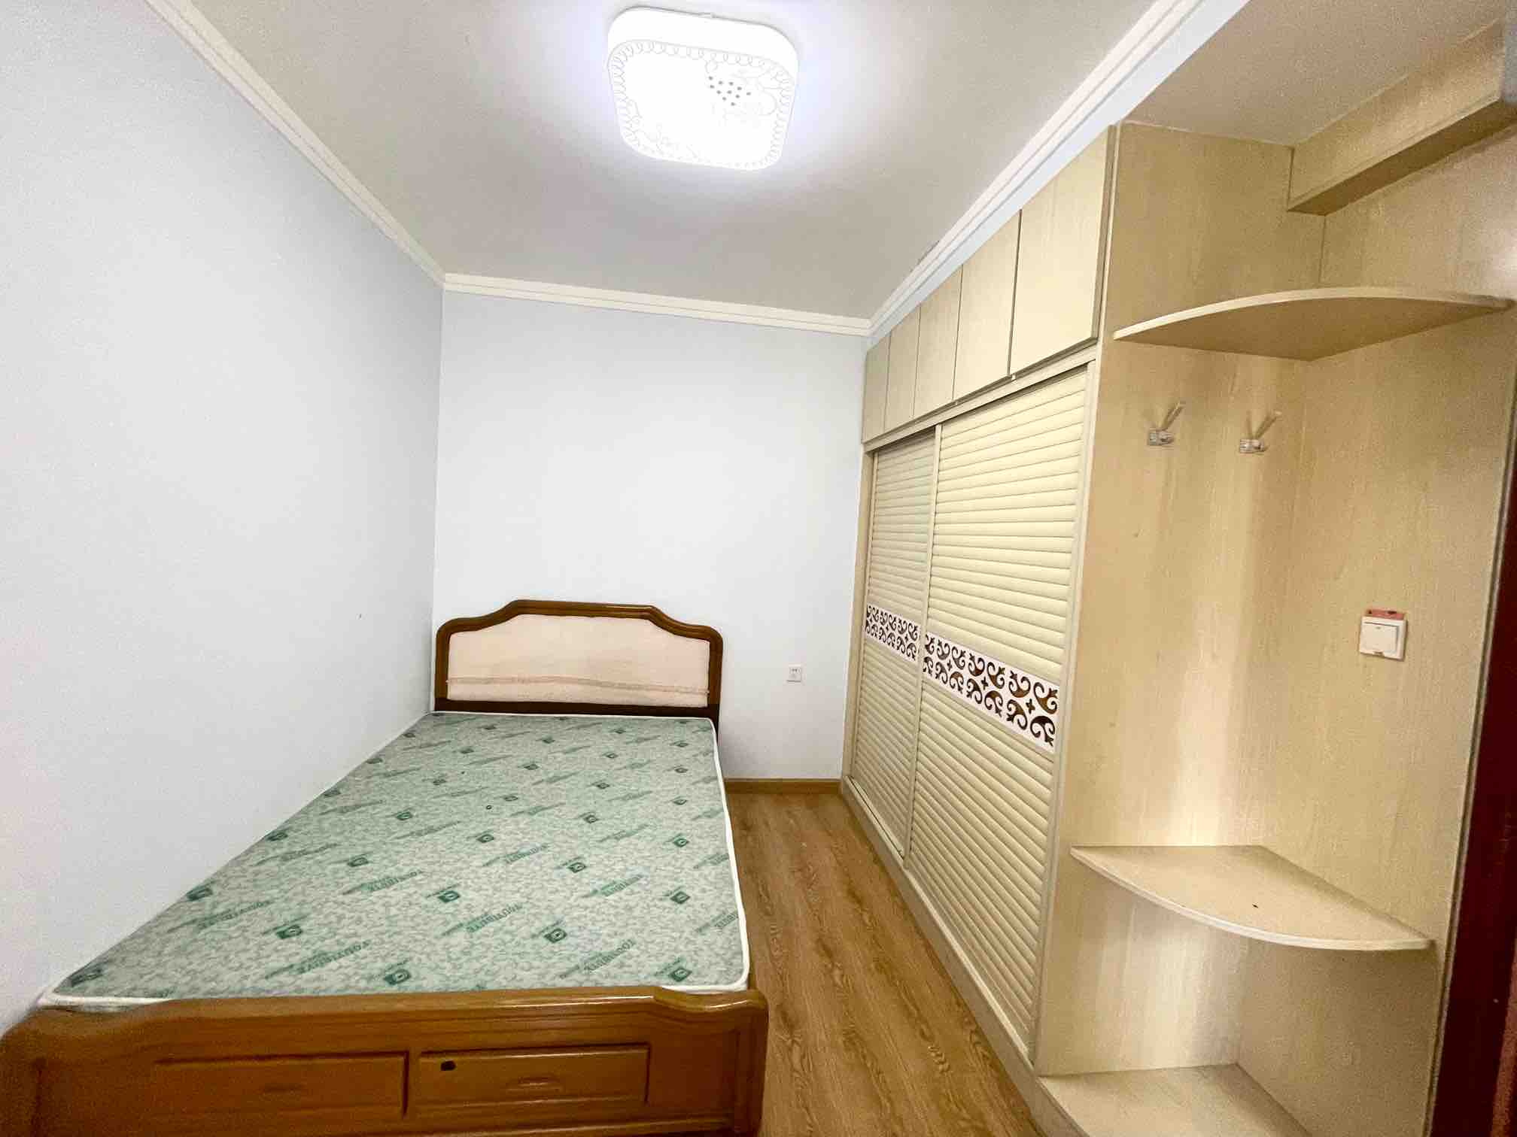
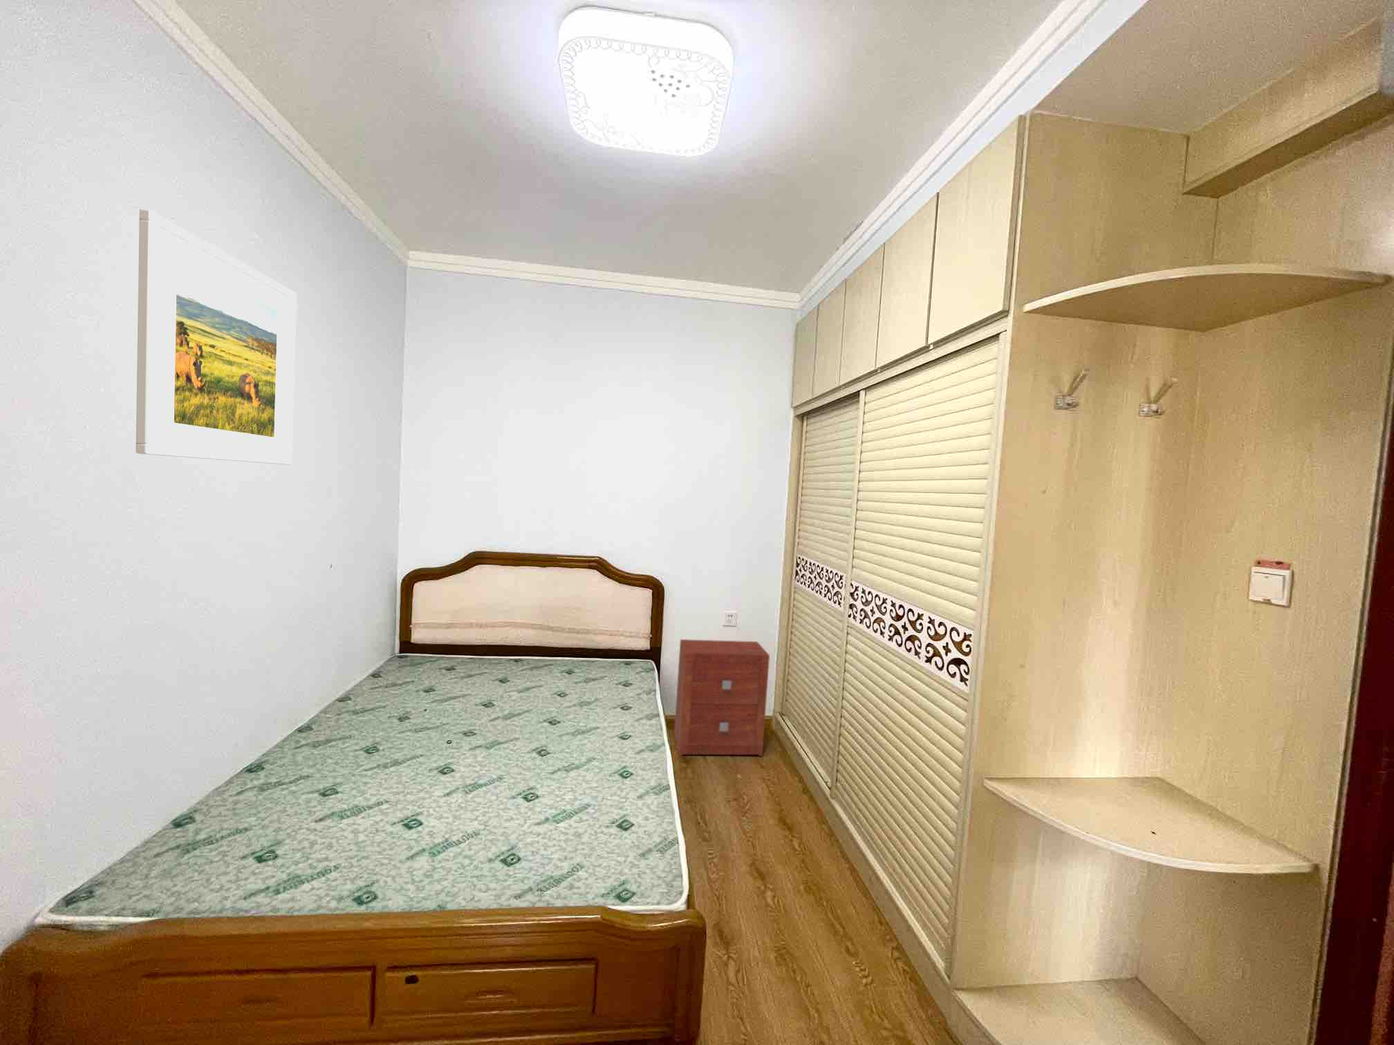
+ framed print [135,209,297,465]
+ nightstand [674,639,771,756]
